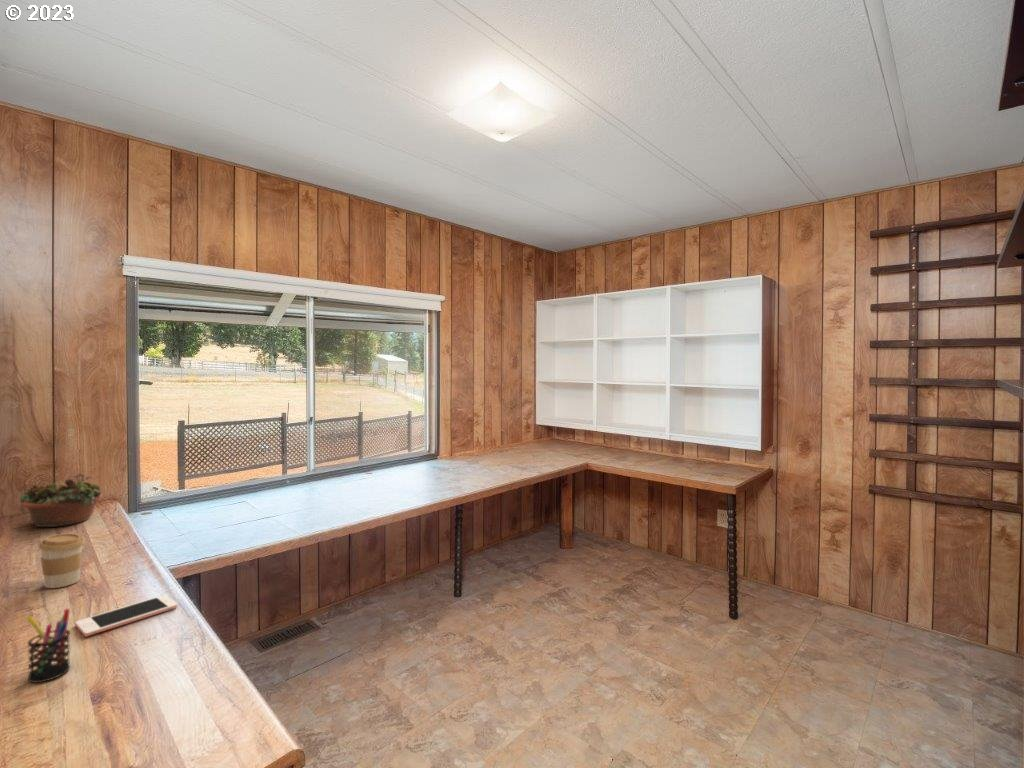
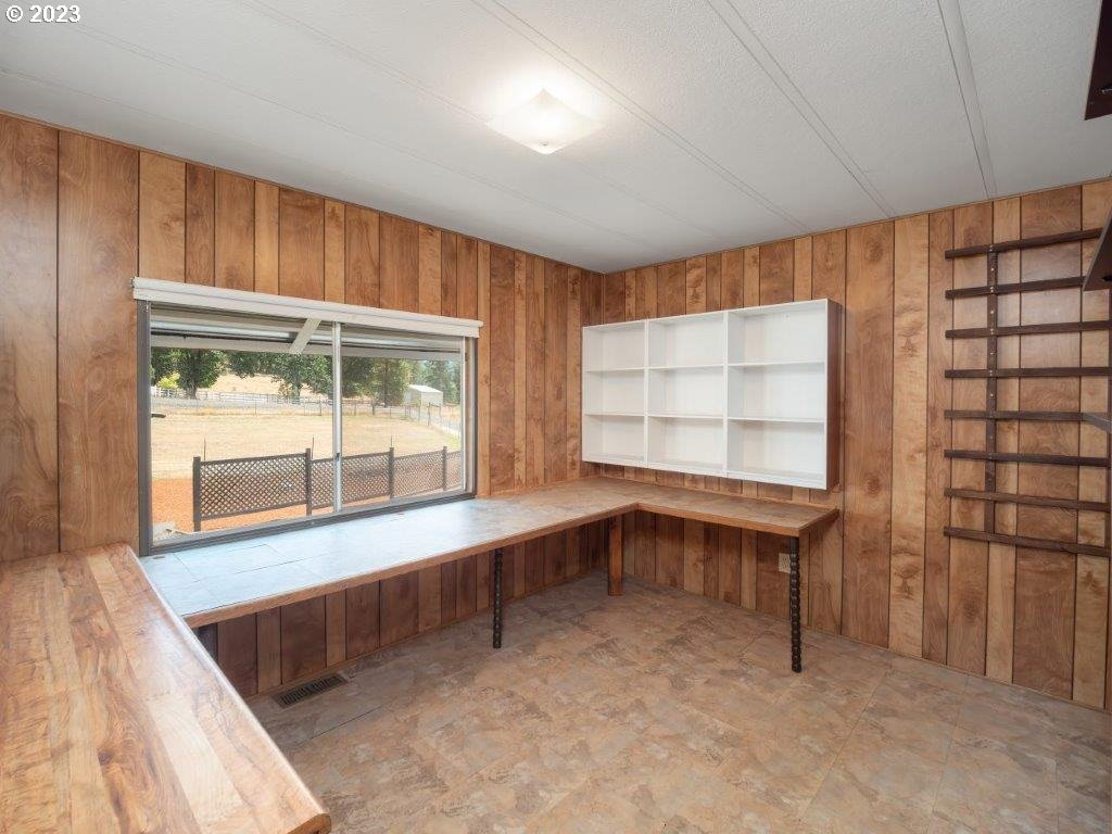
- cell phone [75,594,178,638]
- succulent planter [17,472,104,528]
- pen holder [25,608,71,684]
- coffee cup [38,533,86,589]
